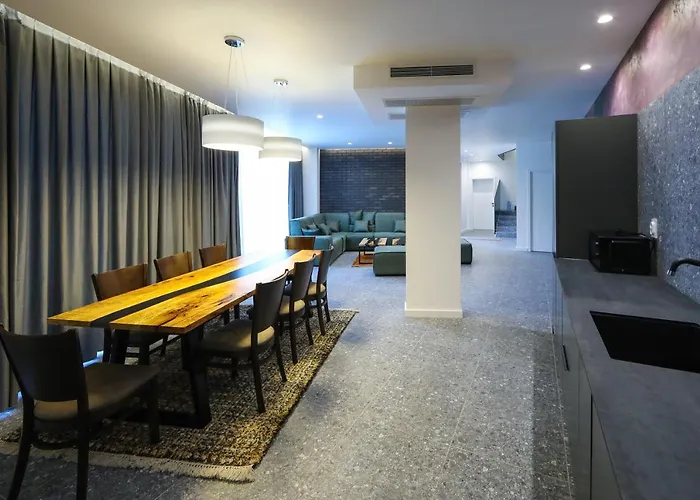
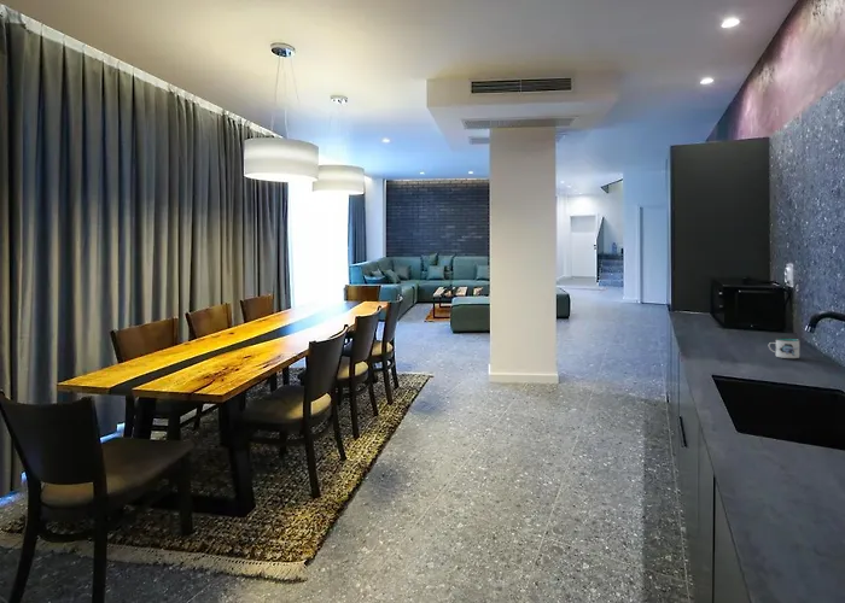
+ mug [768,336,802,359]
